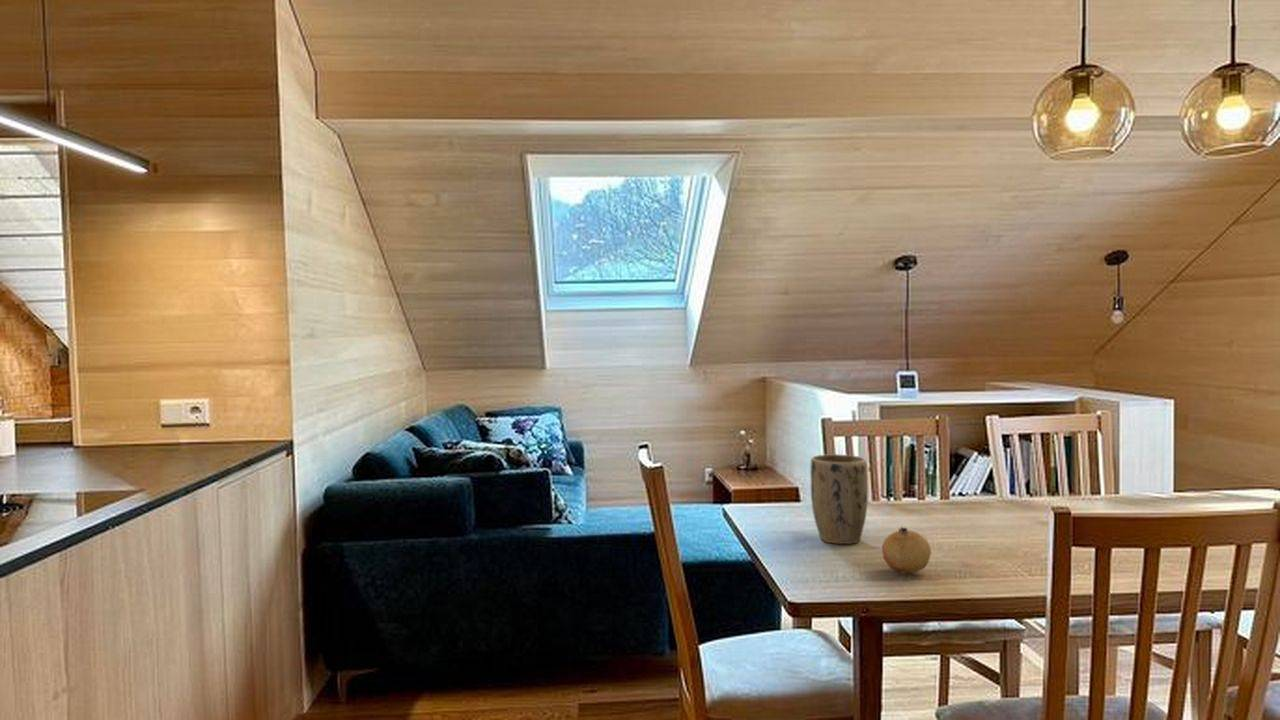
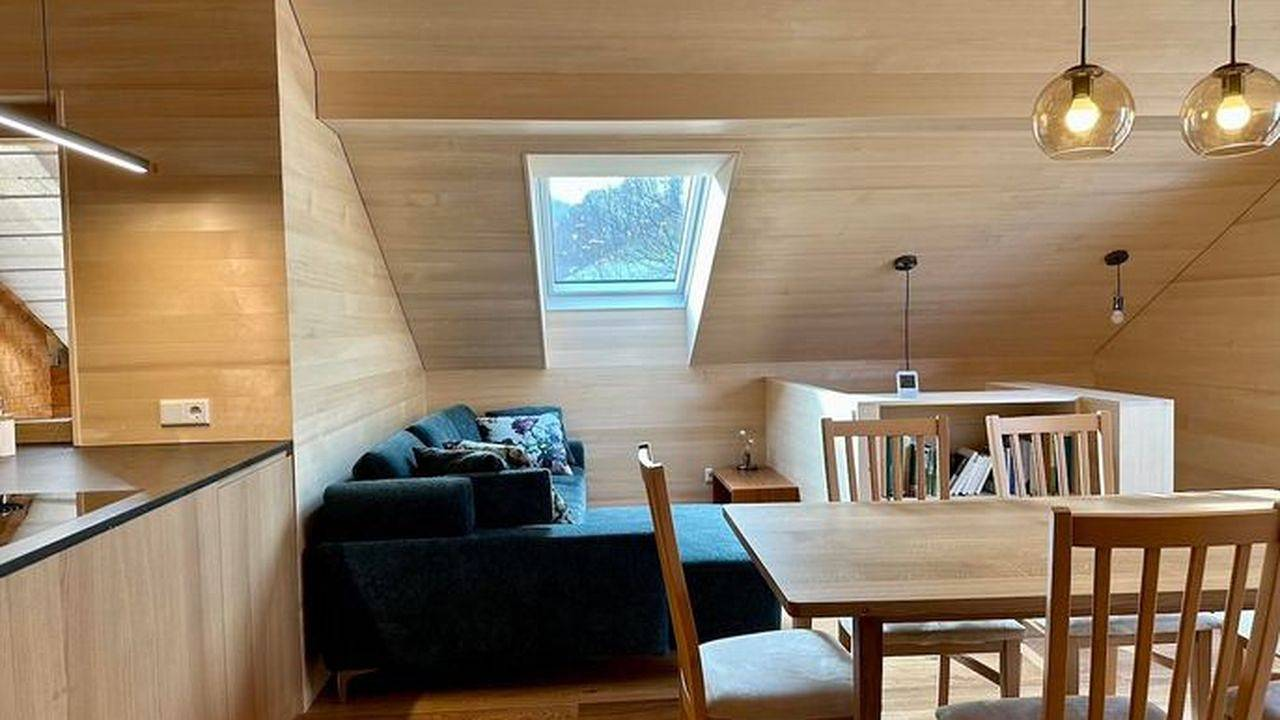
- plant pot [809,453,869,545]
- fruit [881,526,932,575]
